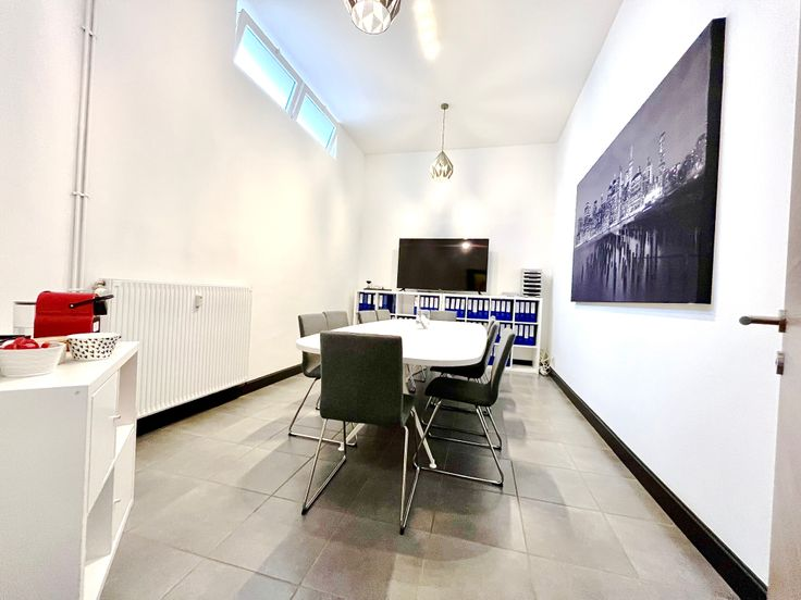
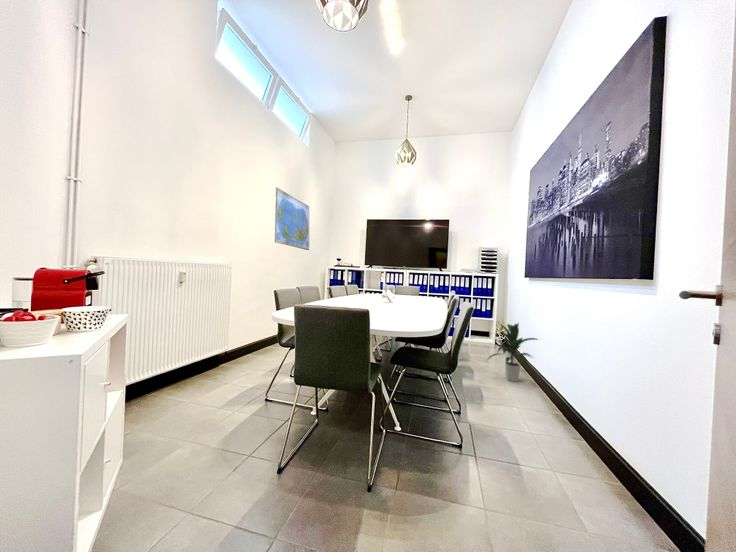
+ world map [274,186,310,251]
+ indoor plant [485,321,541,383]
